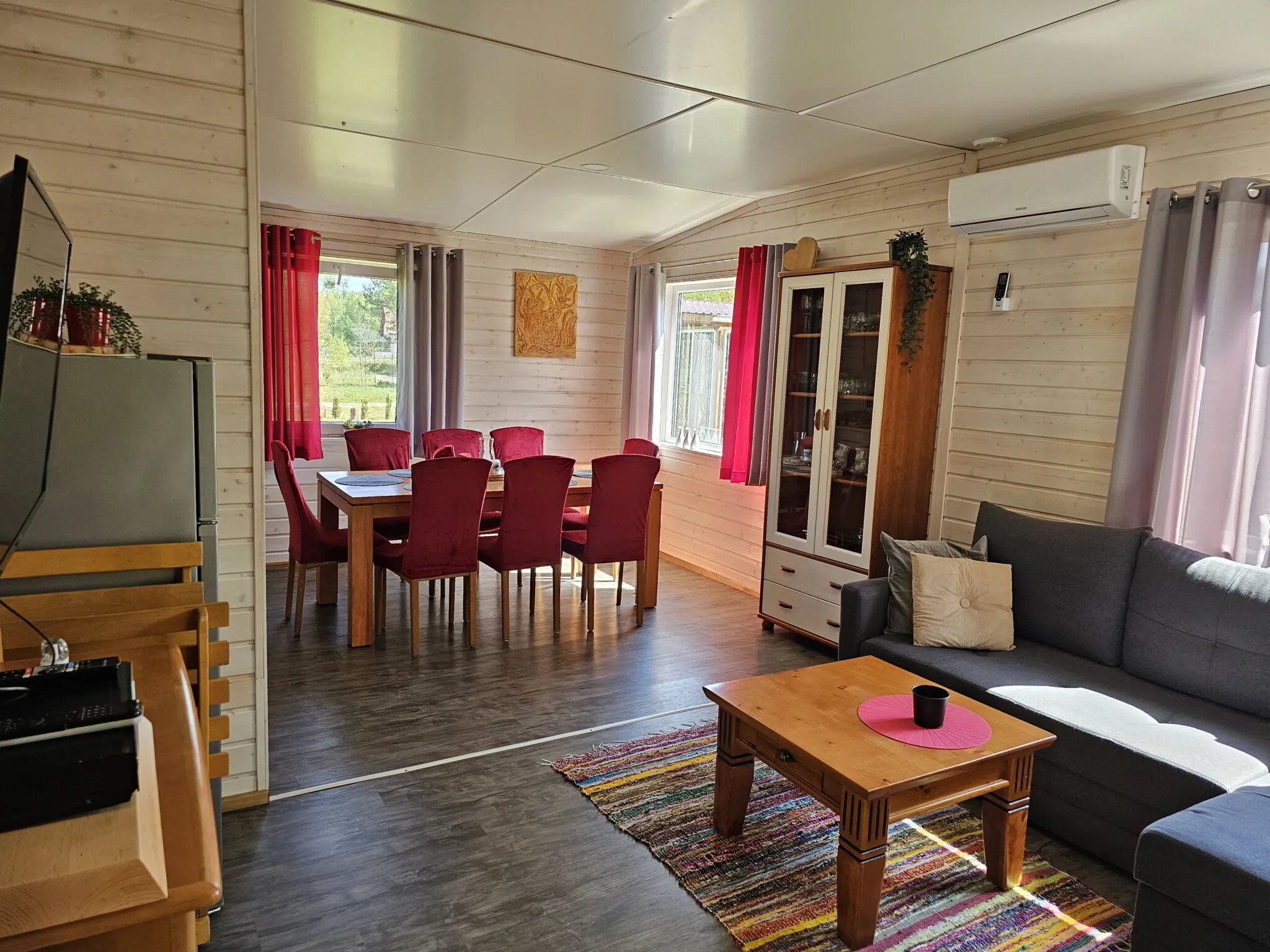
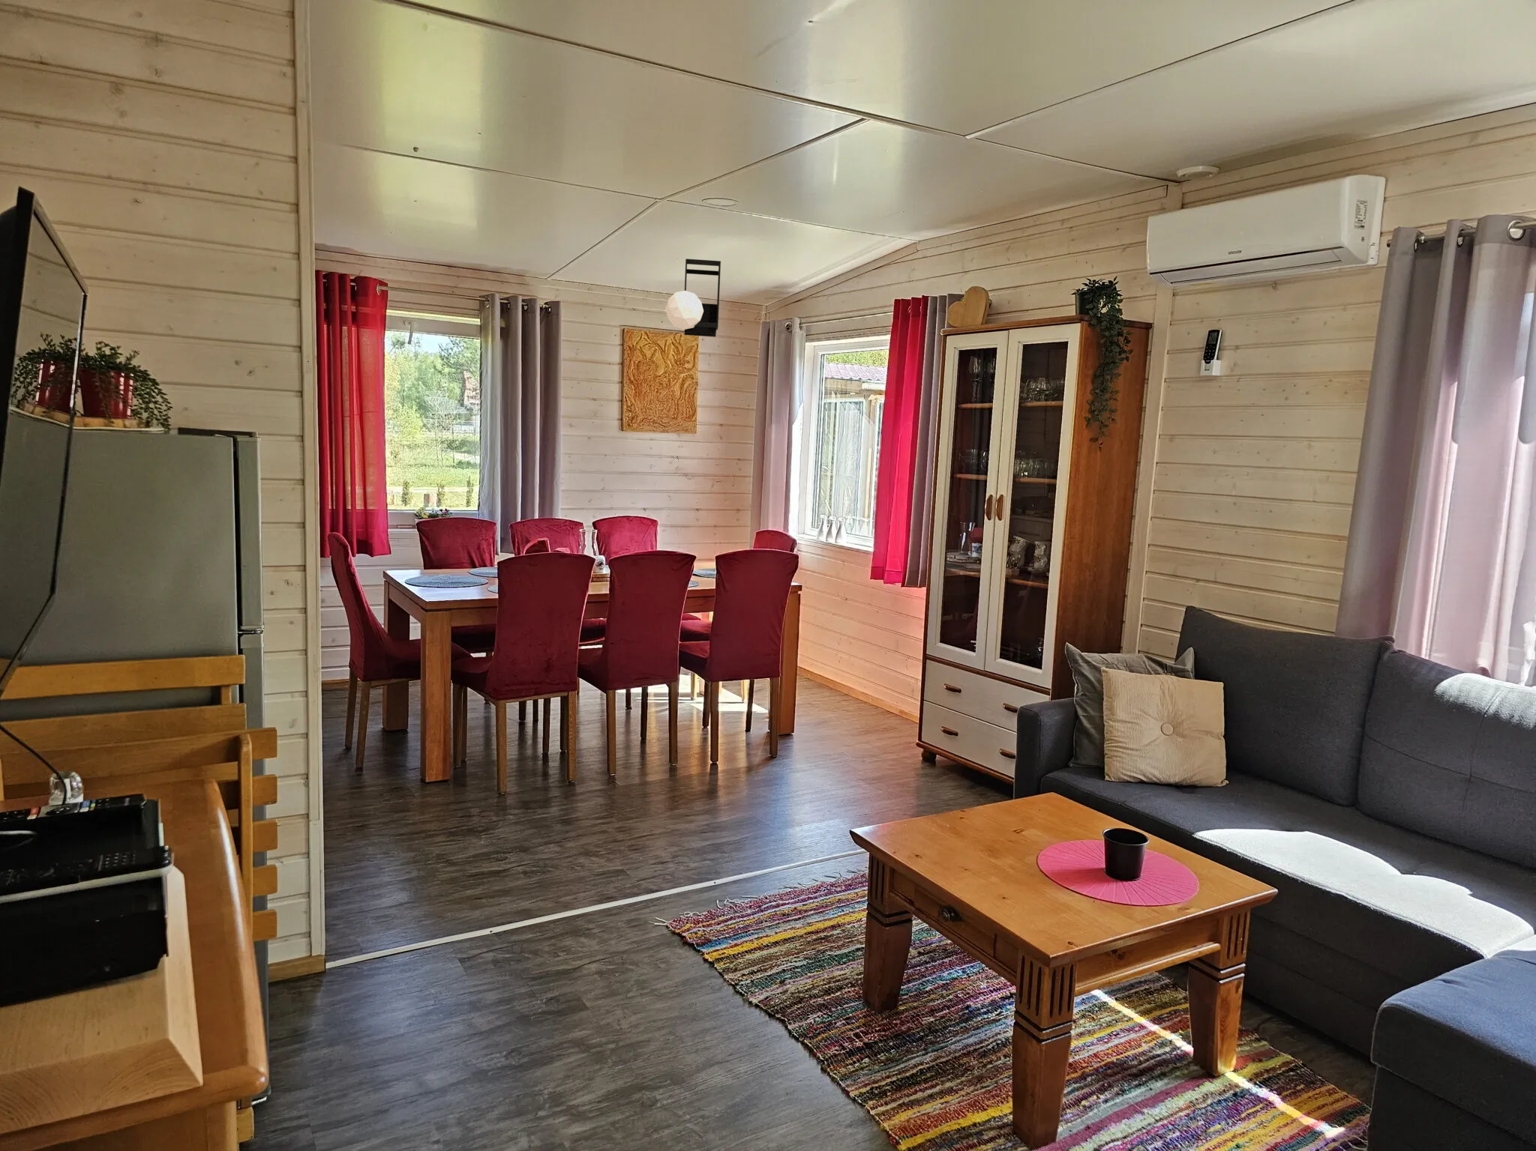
+ pendant lamp [664,258,722,337]
